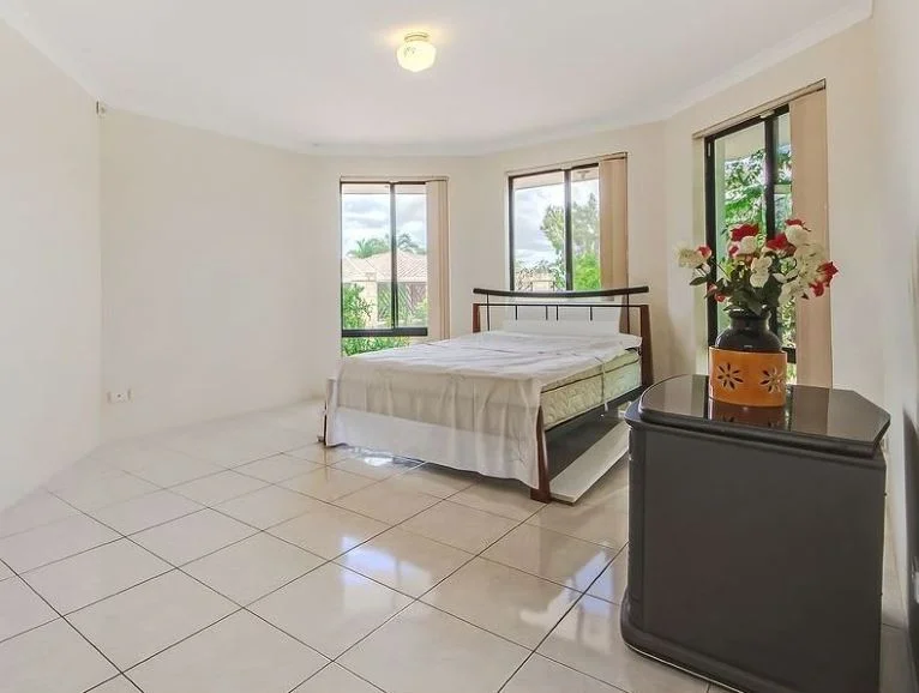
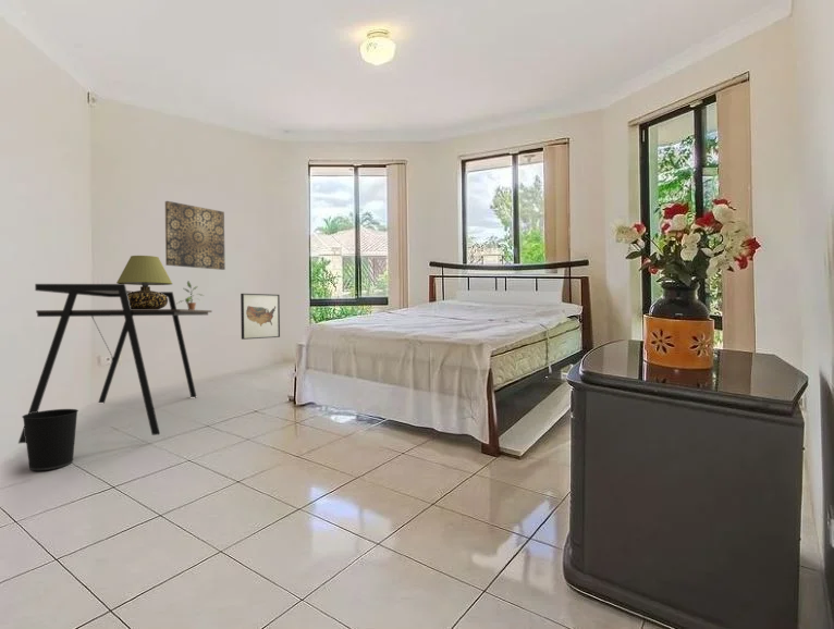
+ wastebasket [21,408,79,471]
+ wall art [164,200,226,271]
+ table lamp [115,255,173,309]
+ potted plant [176,280,205,310]
+ wall art [240,293,281,341]
+ desk [17,283,213,444]
